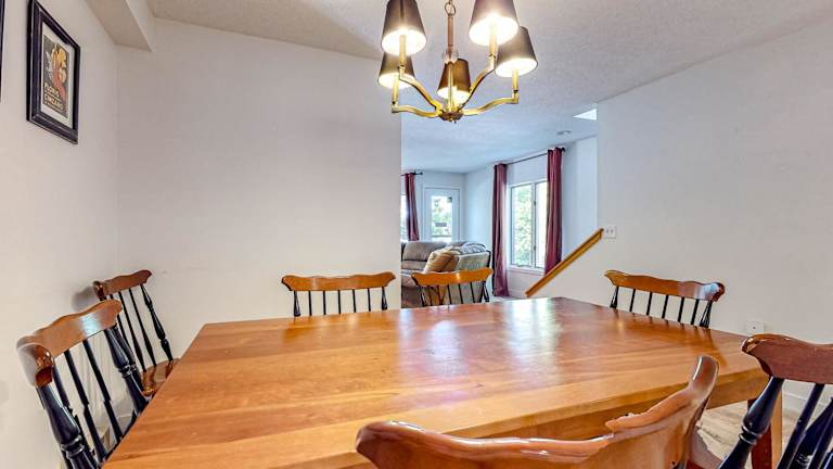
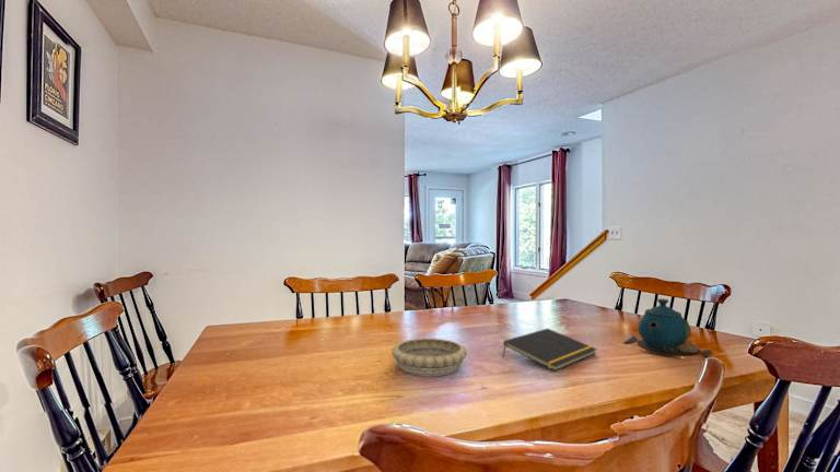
+ decorative bowl [390,338,468,377]
+ notepad [501,328,598,371]
+ teapot [622,298,712,358]
